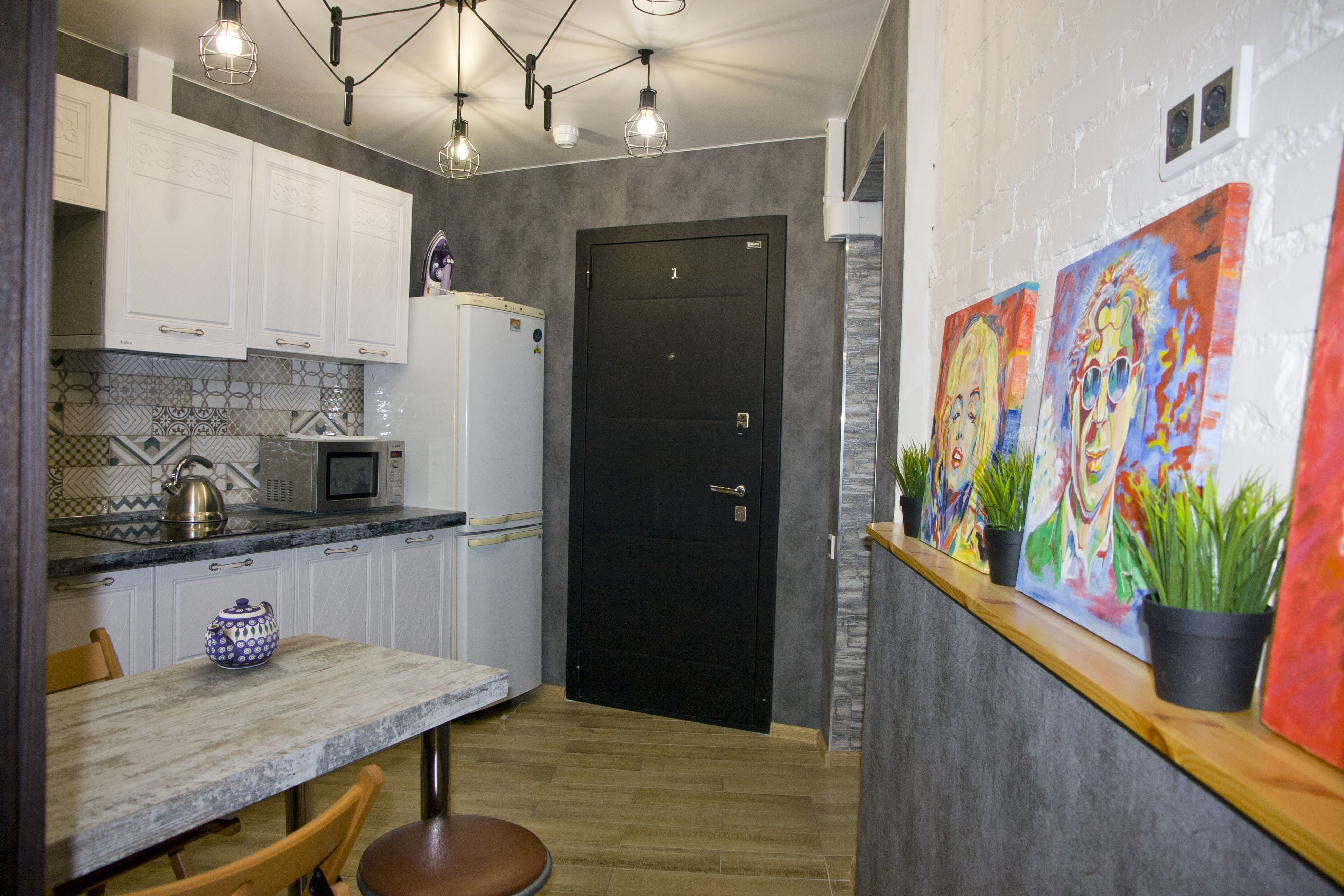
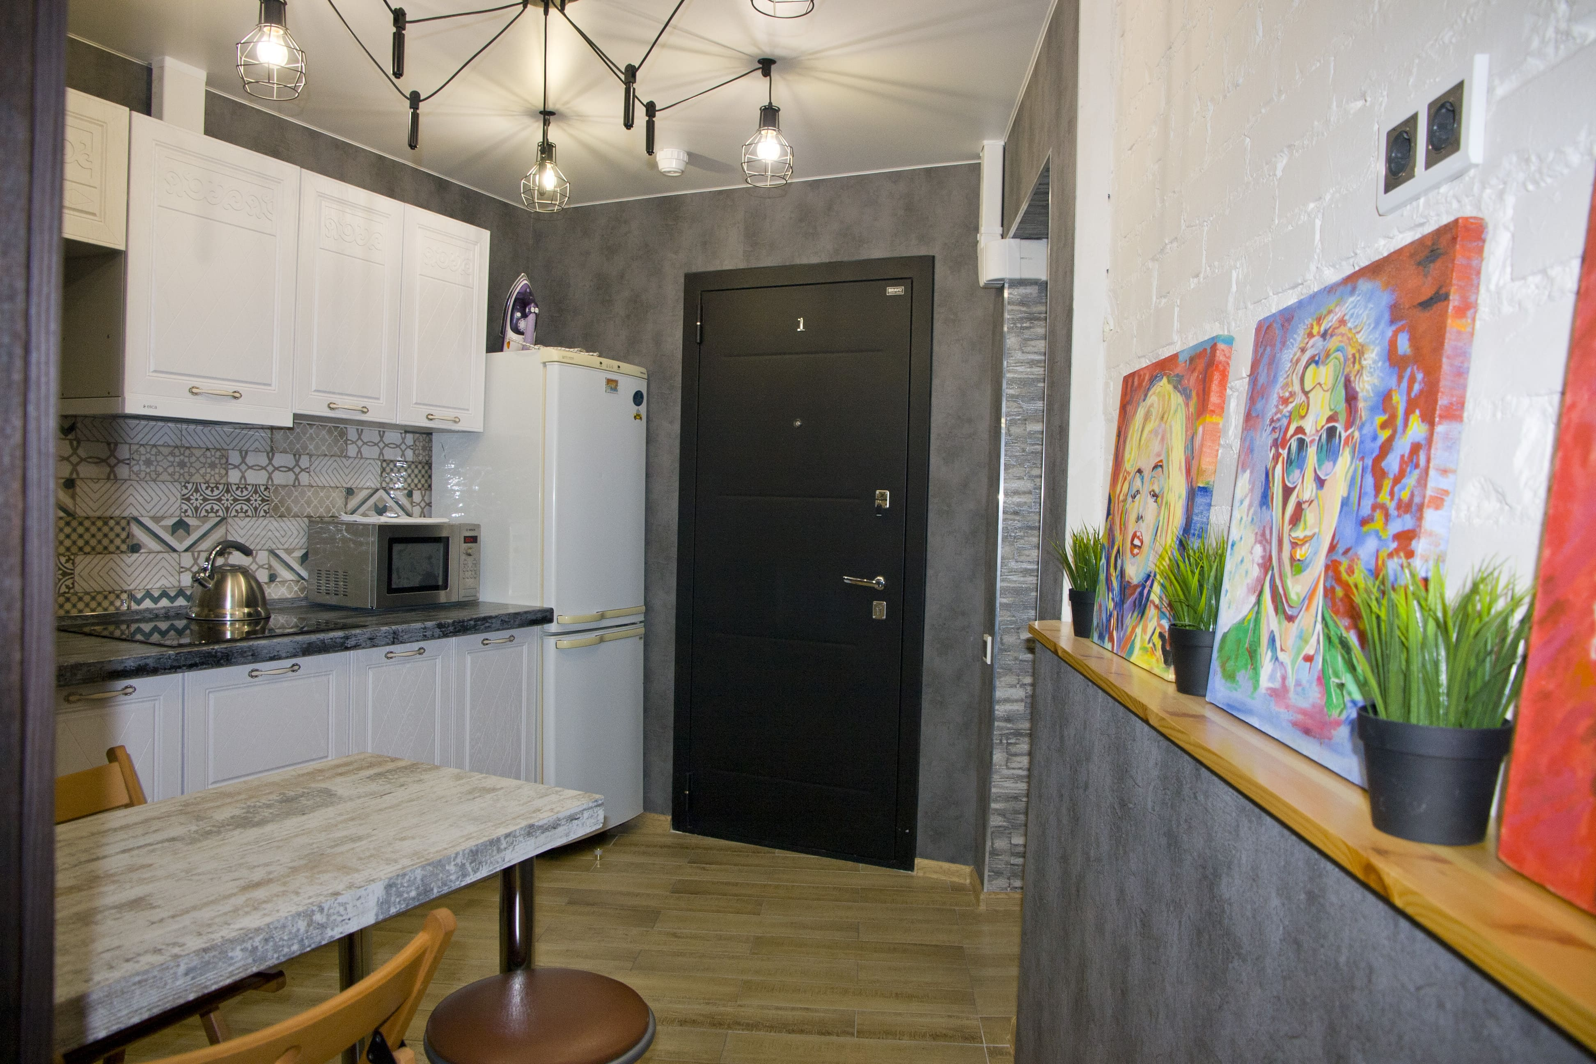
- teapot [204,598,280,669]
